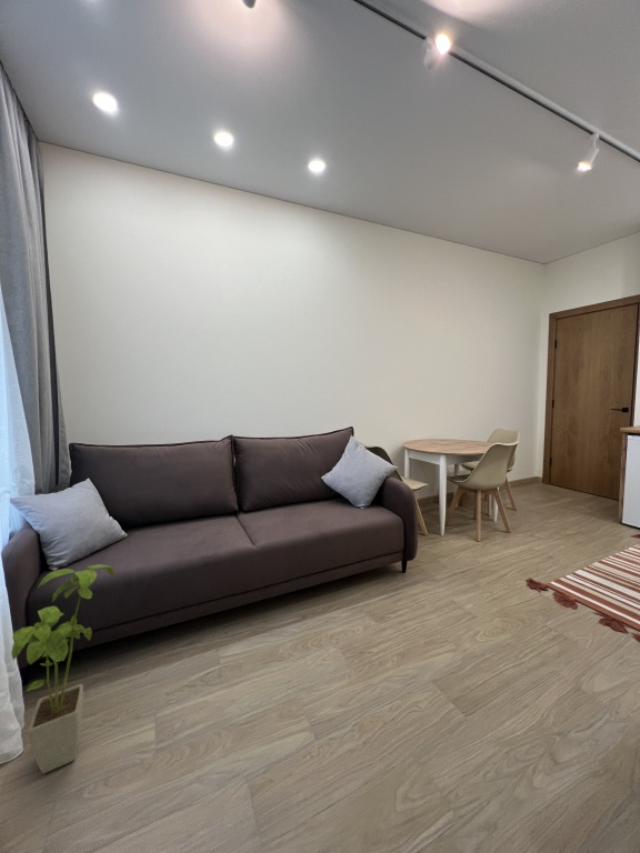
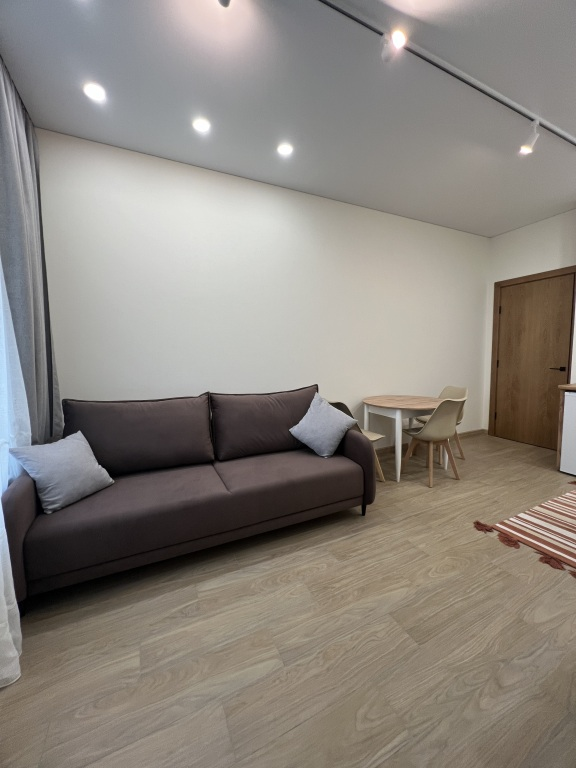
- house plant [10,563,116,775]
